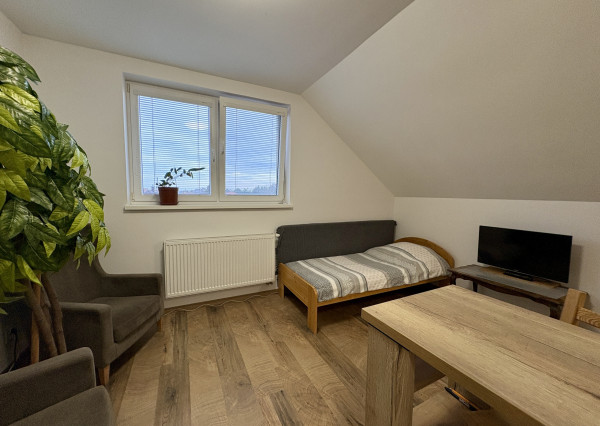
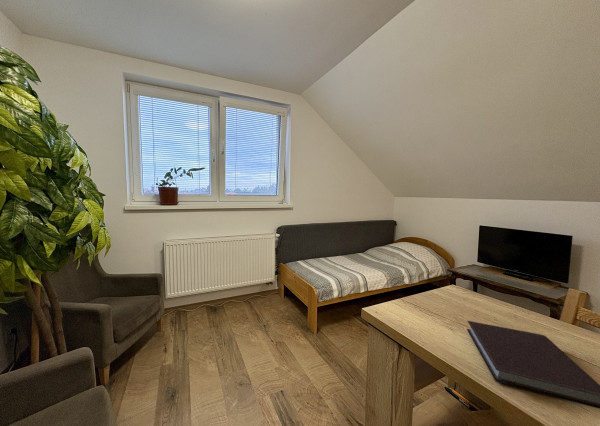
+ notebook [466,320,600,410]
